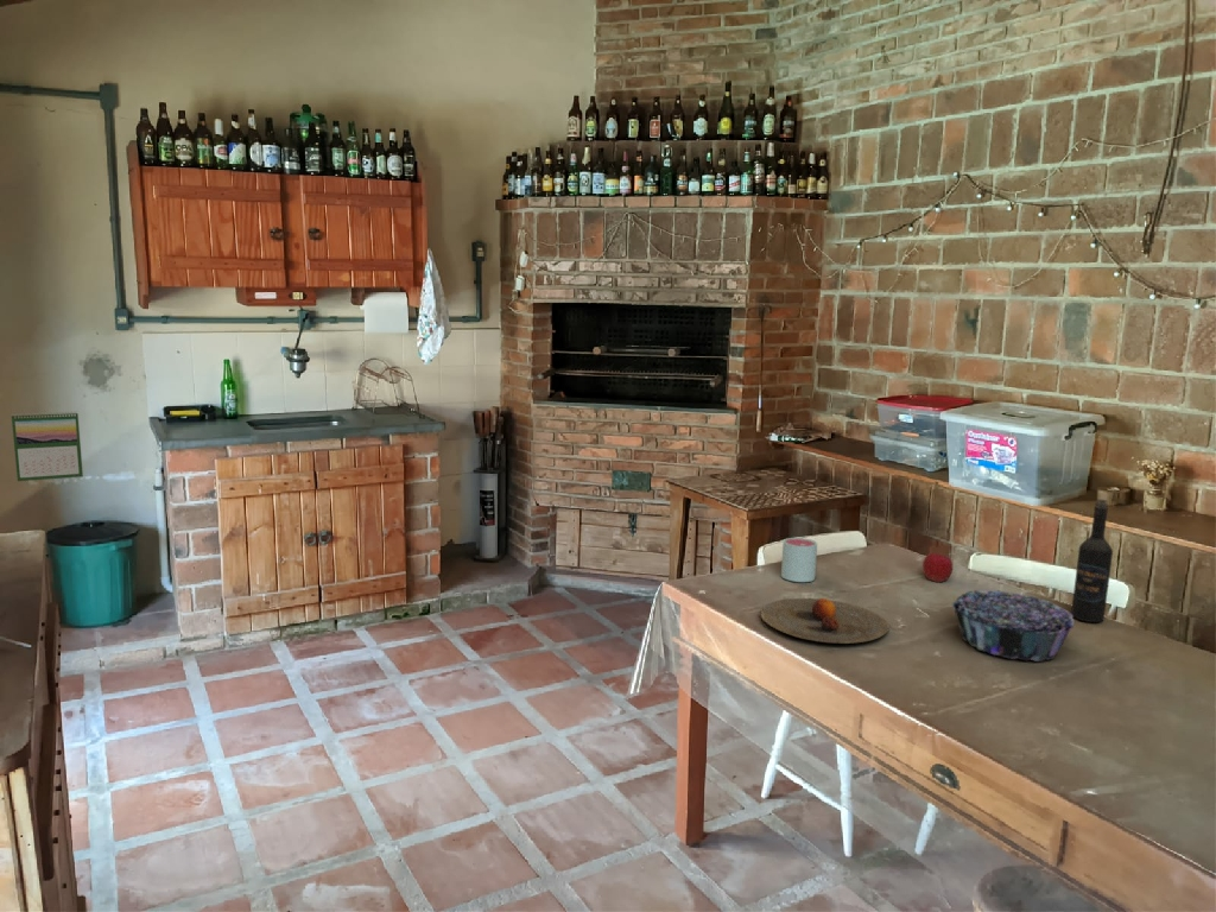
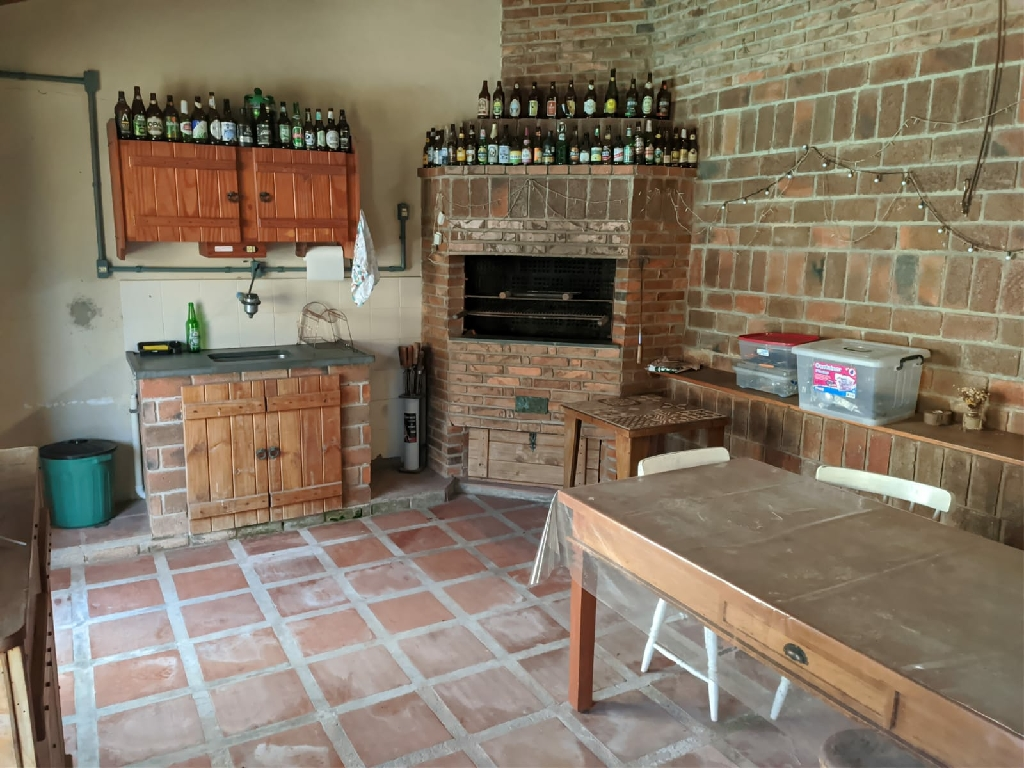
- apple [922,552,954,583]
- decorative bowl [951,589,1076,663]
- mug [780,537,818,583]
- plate [760,597,889,645]
- calendar [11,411,84,482]
- wine bottle [1070,498,1114,623]
